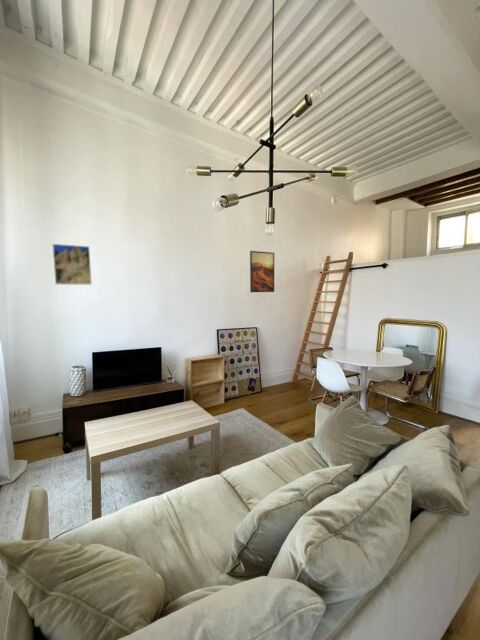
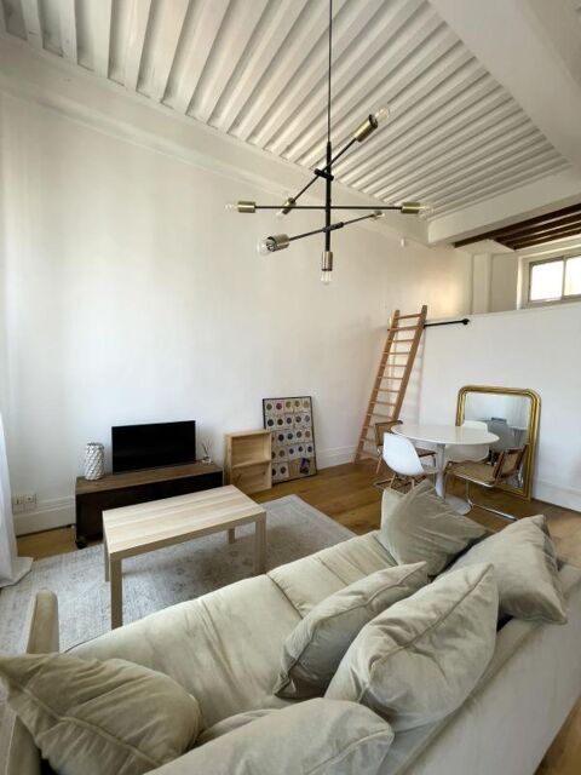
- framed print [249,250,275,293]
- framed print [51,243,93,286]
